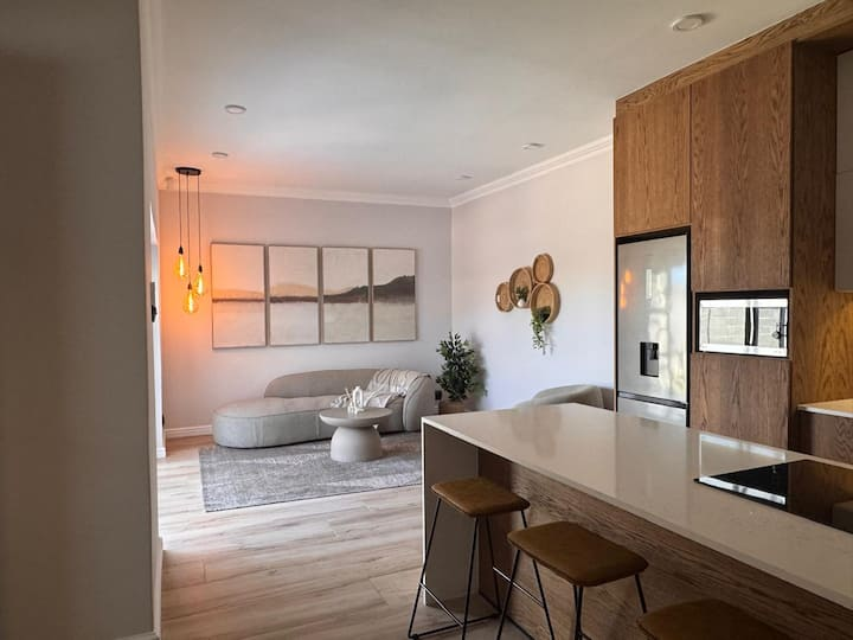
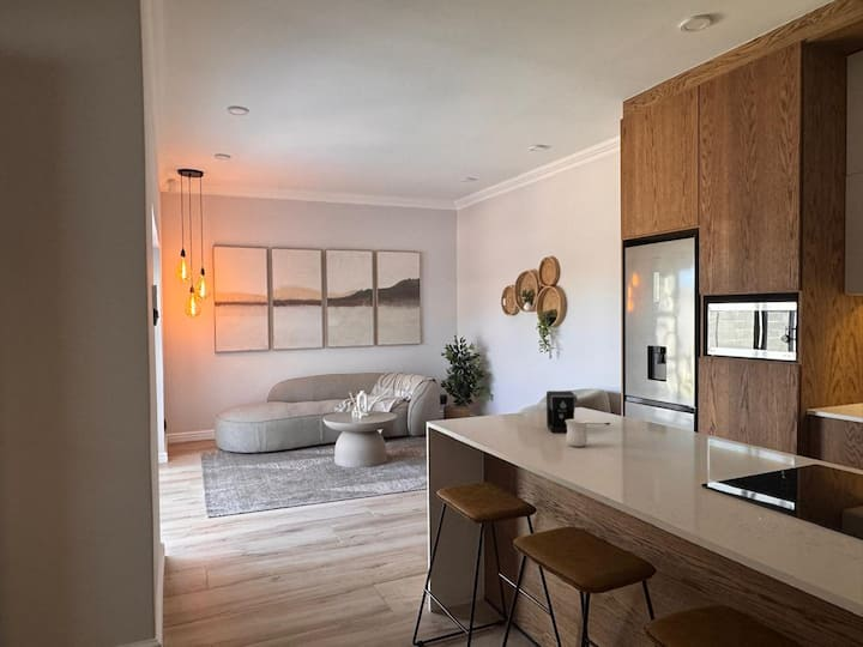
+ coffee maker [545,389,611,434]
+ mug [565,418,590,448]
